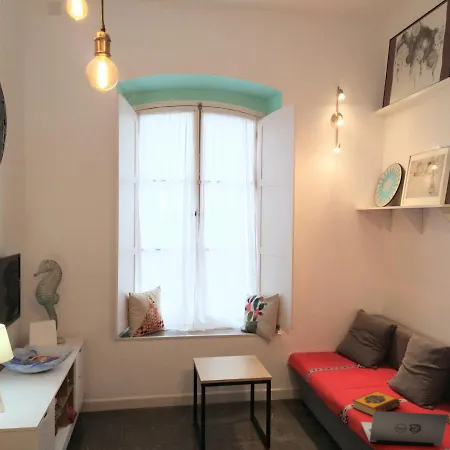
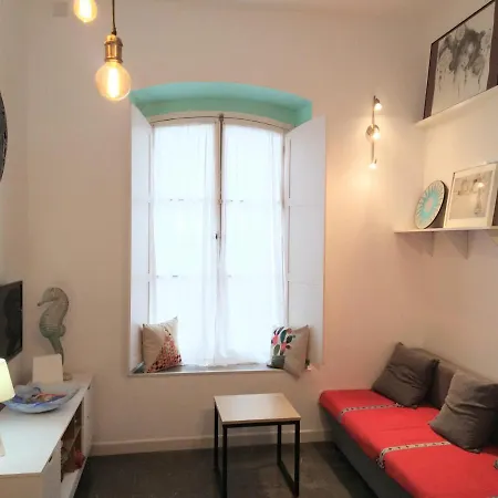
- laptop [360,411,449,447]
- hardback book [351,390,401,417]
